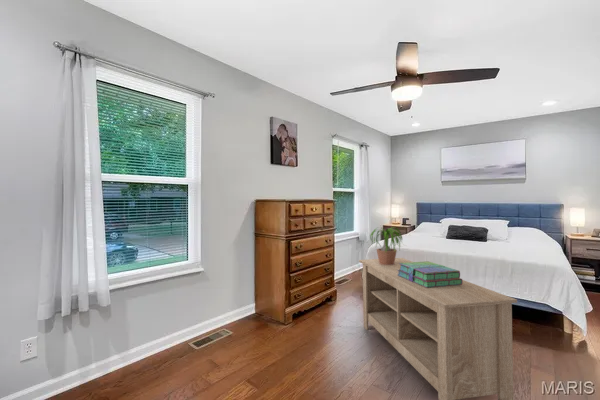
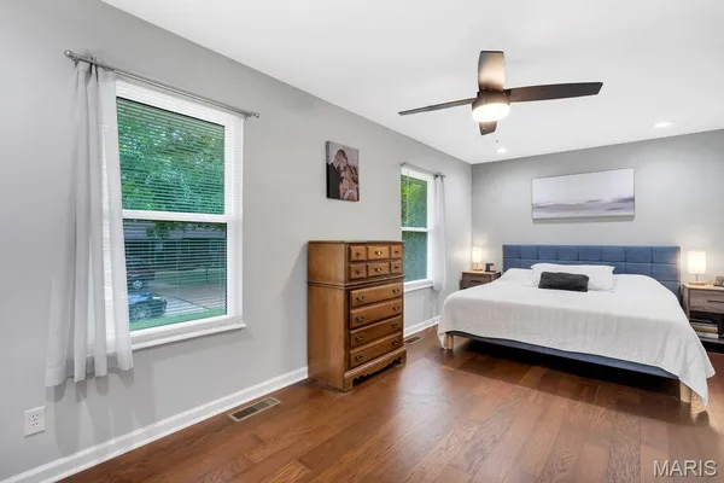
- stack of books [398,260,463,288]
- storage bench [358,257,518,400]
- potted plant [364,226,407,265]
